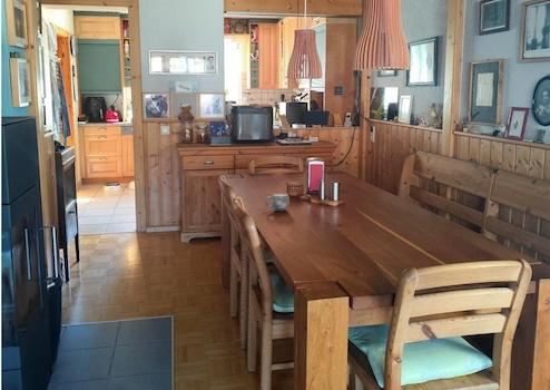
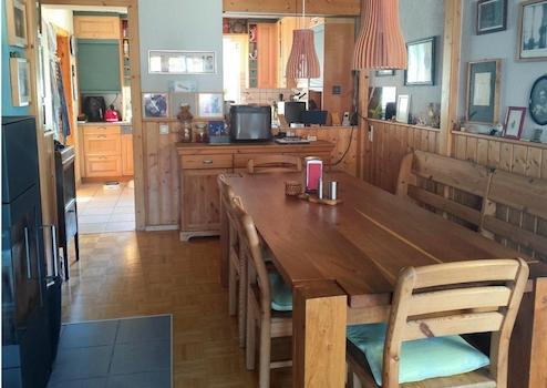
- mug [263,193,291,213]
